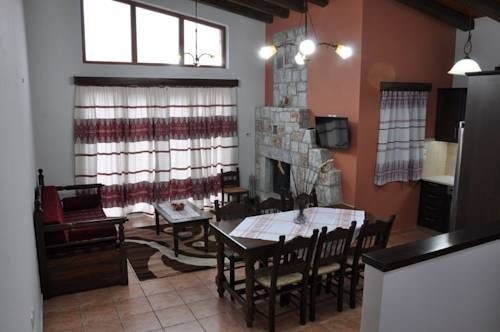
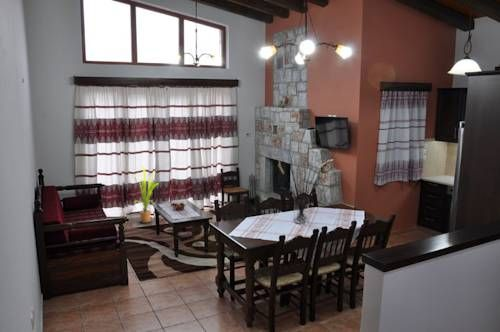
+ house plant [127,164,160,224]
